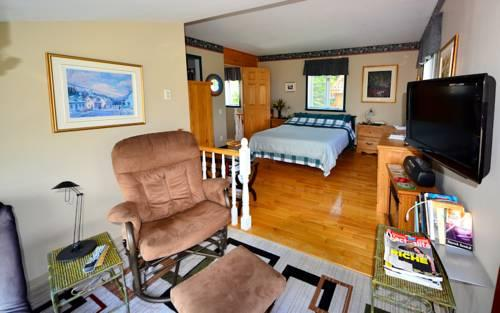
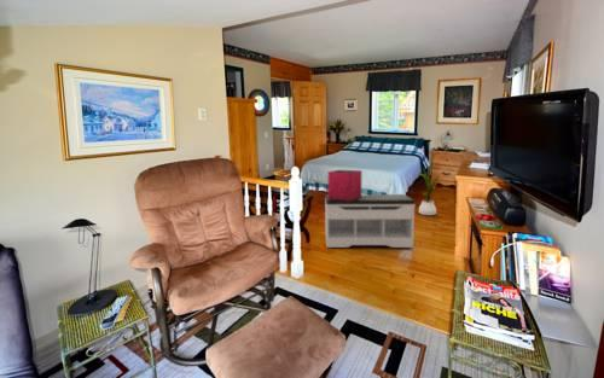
+ house plant [418,164,442,216]
+ storage bin [326,169,364,200]
+ bench [324,193,417,249]
